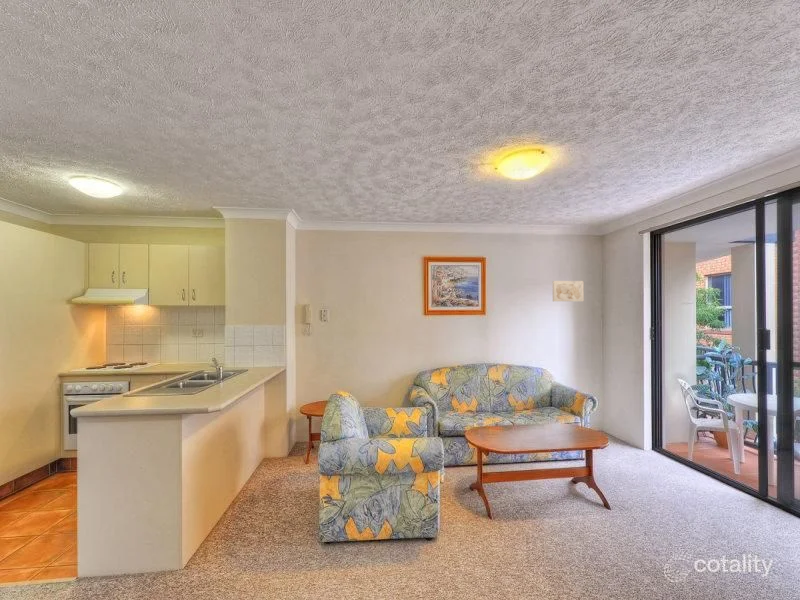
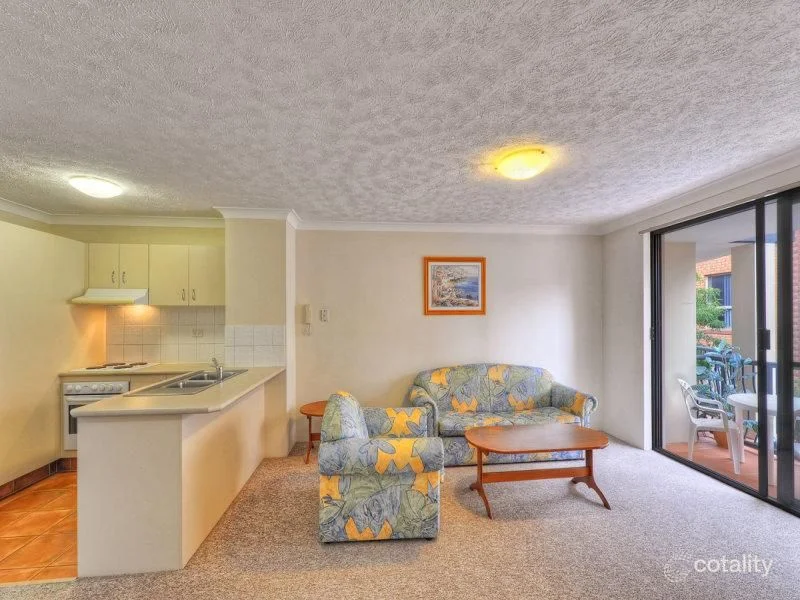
- wall art [552,280,585,302]
